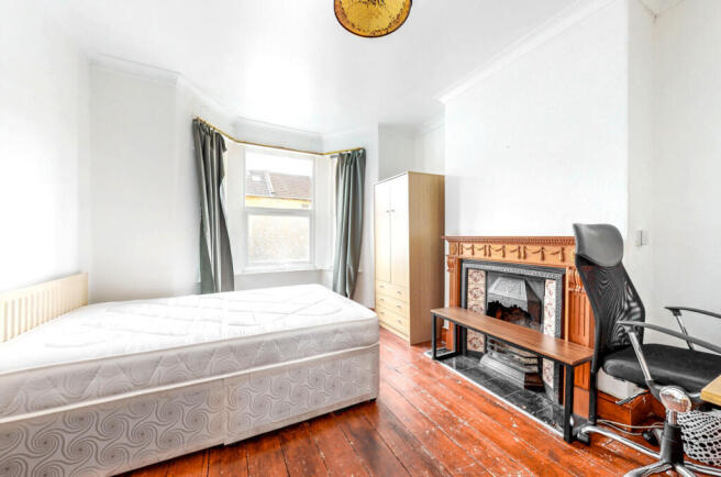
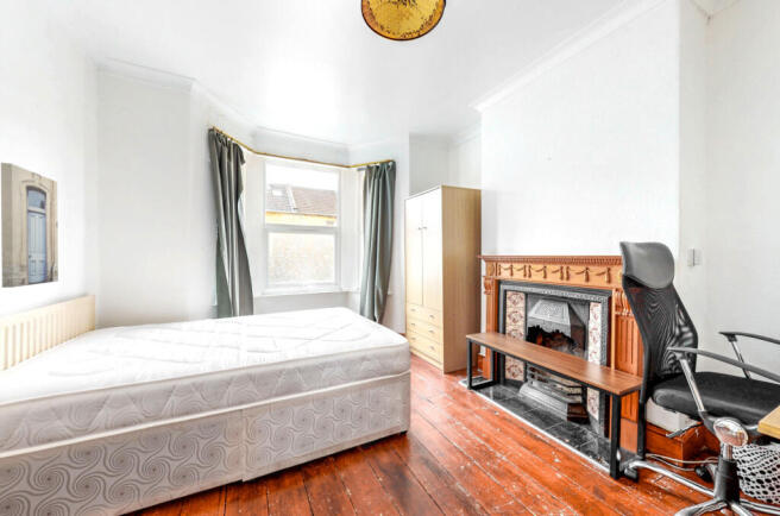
+ wall art [0,162,59,289]
